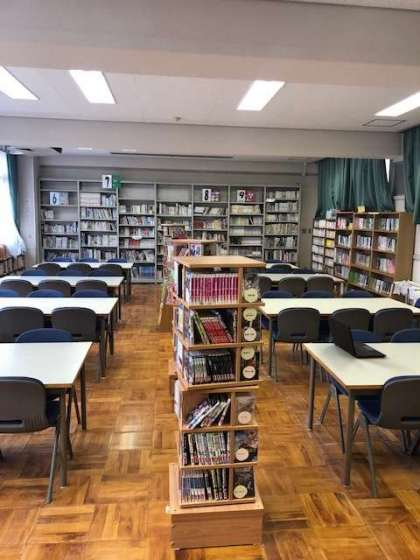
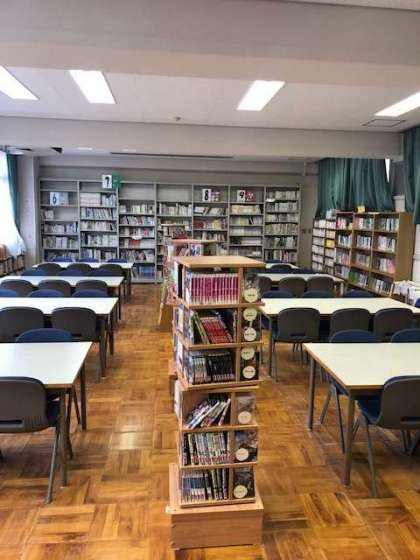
- laptop [326,314,387,359]
